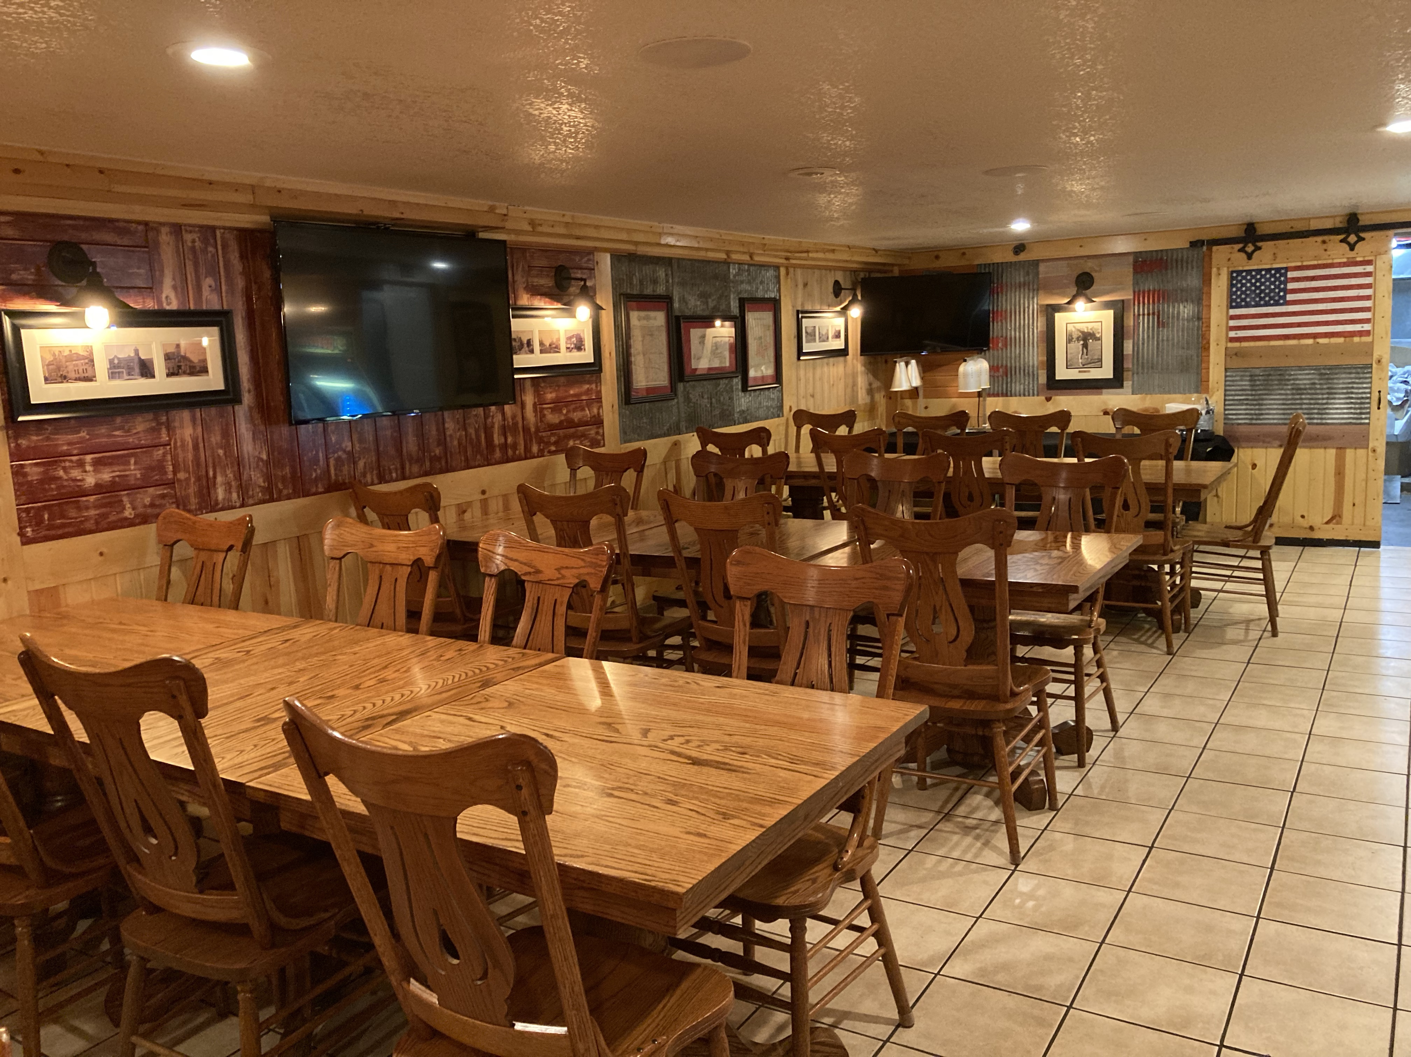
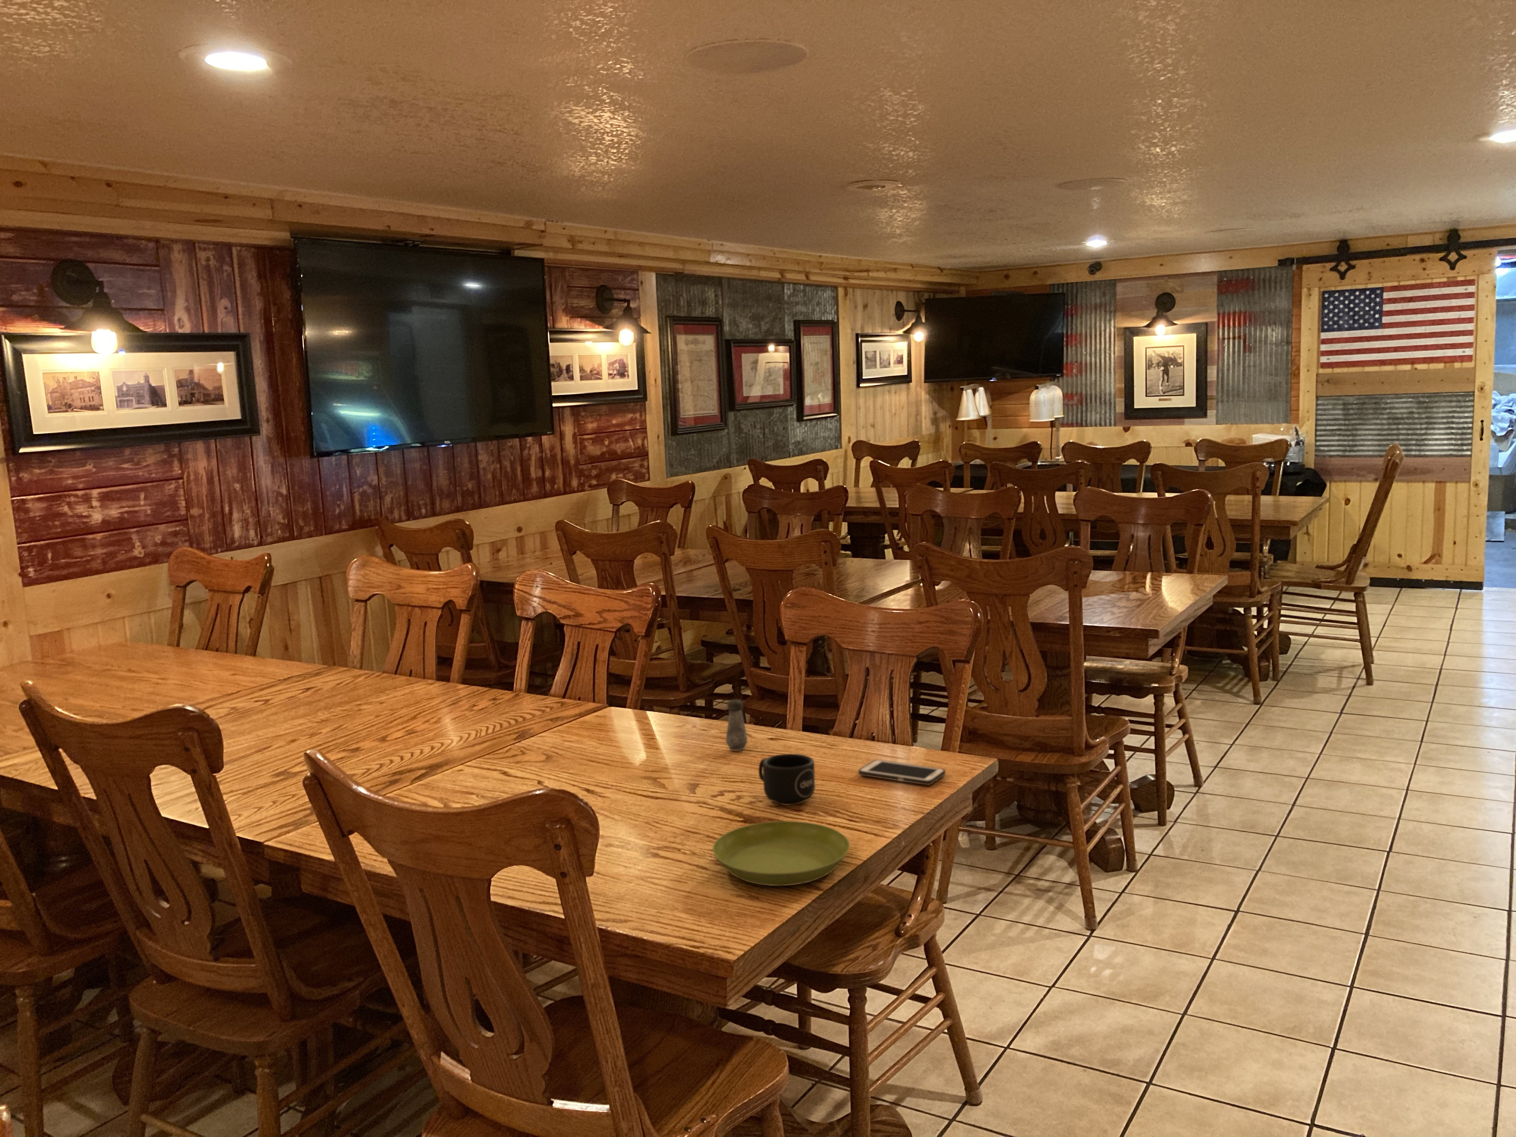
+ salt shaker [726,699,747,751]
+ cell phone [858,760,945,786]
+ saucer [713,821,850,886]
+ mug [758,754,815,805]
